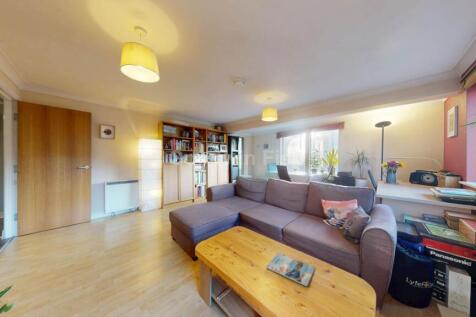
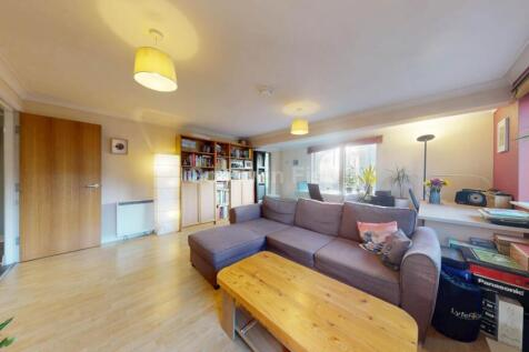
- magazine [265,252,316,287]
